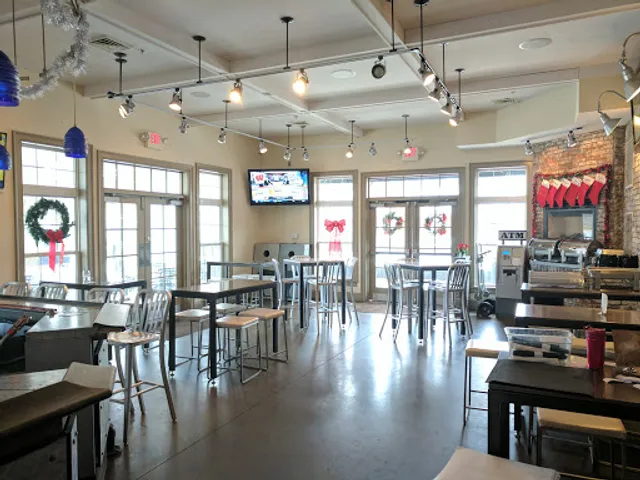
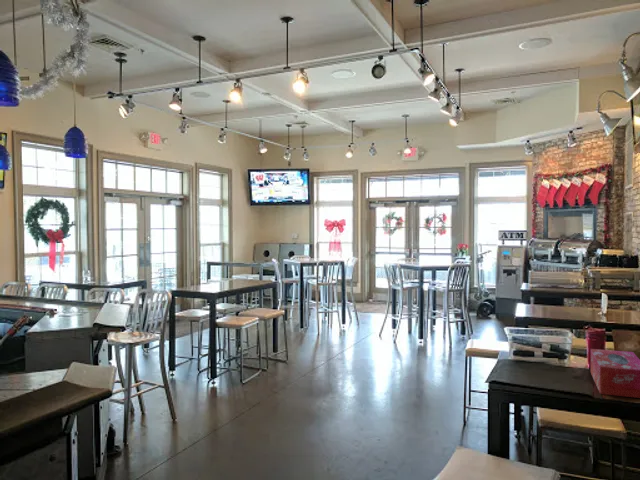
+ tissue box [590,348,640,399]
